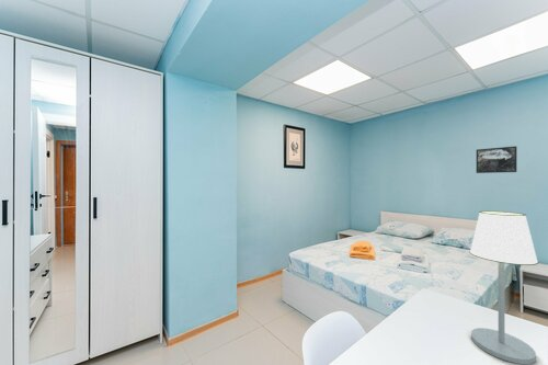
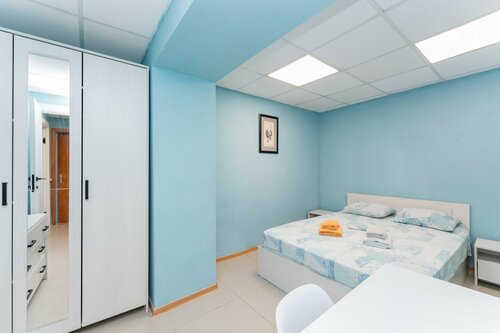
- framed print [476,146,518,174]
- table lamp [469,209,539,365]
